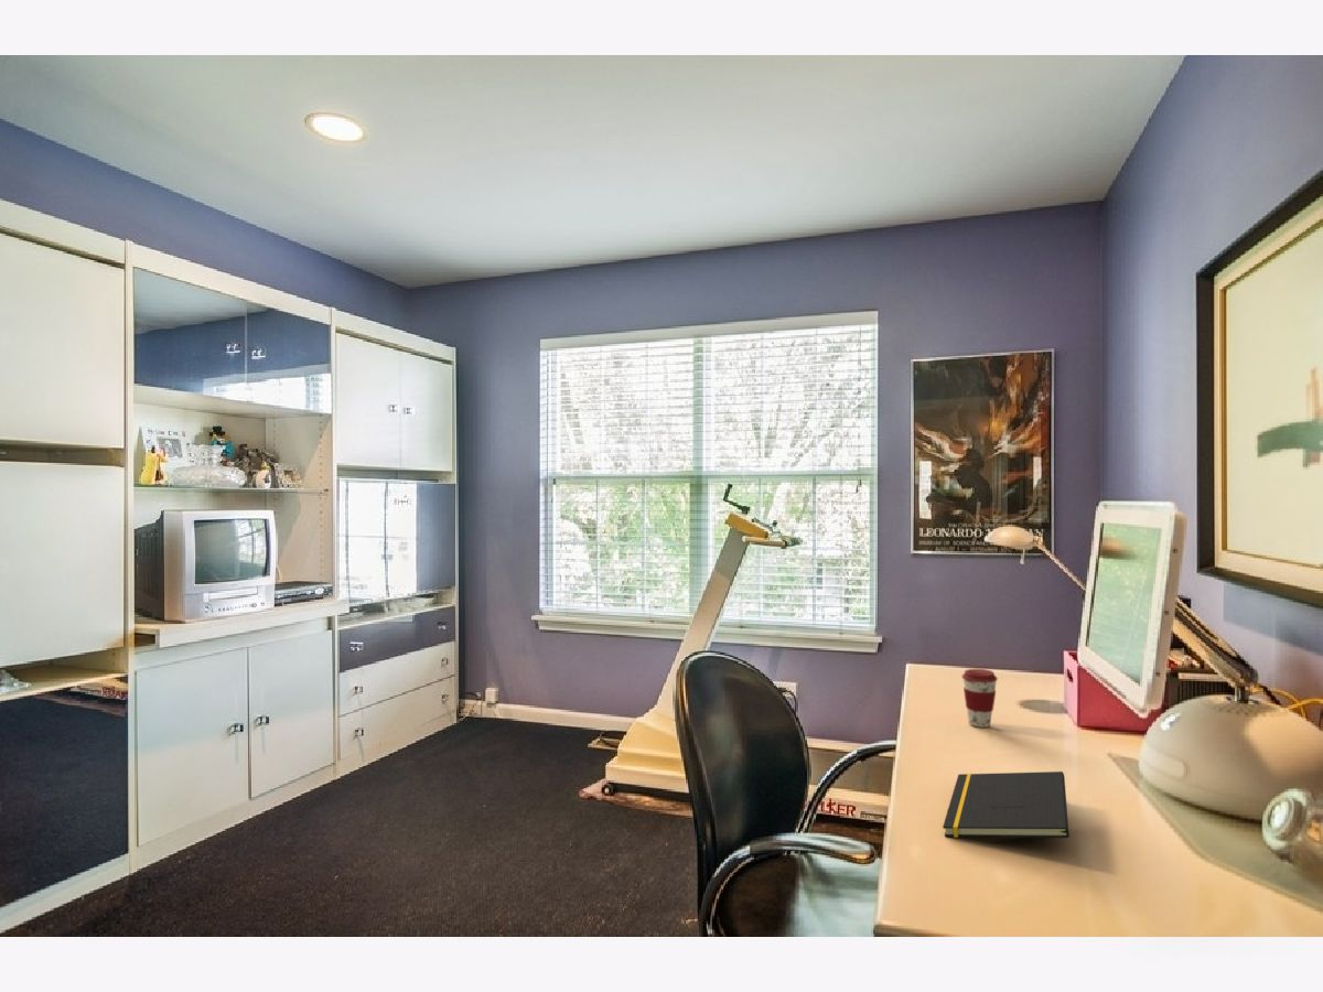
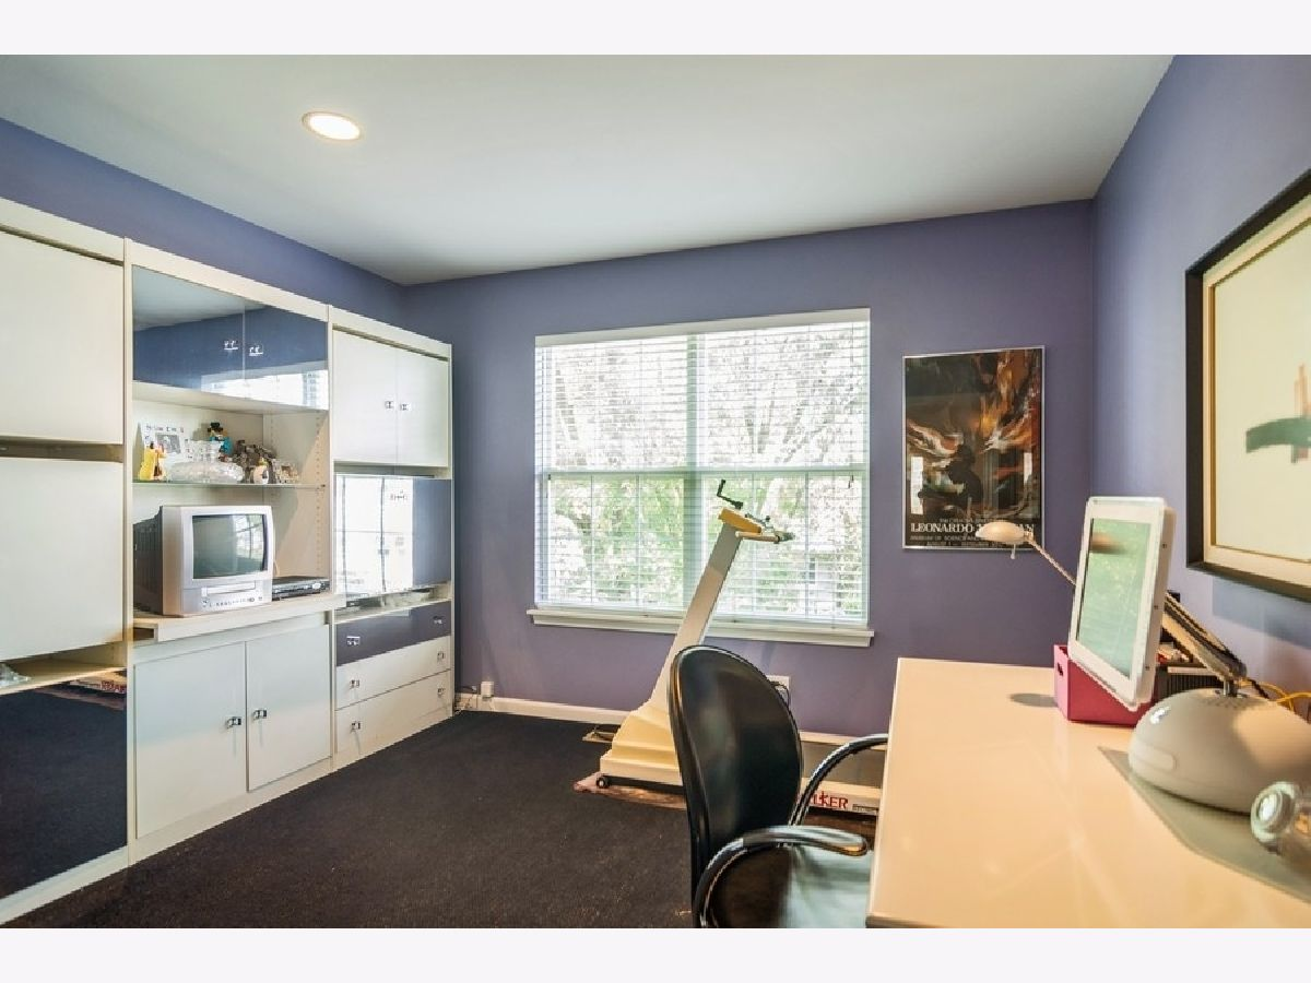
- notepad [942,770,1071,839]
- coffee cup [961,668,999,729]
